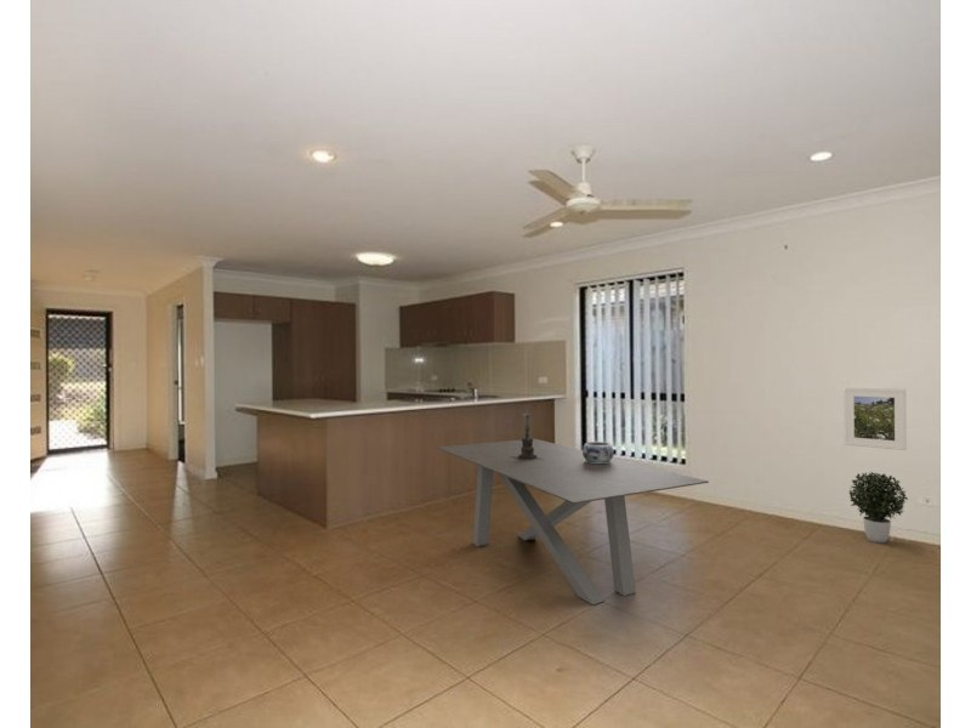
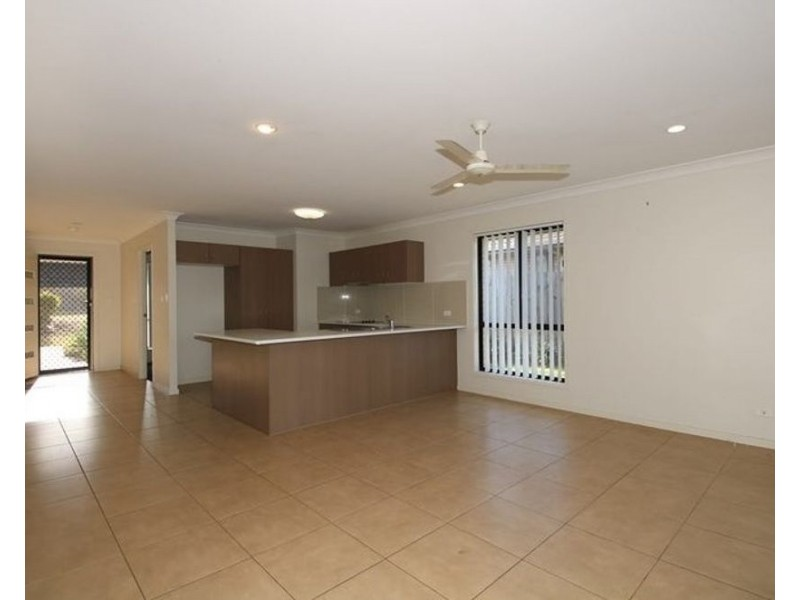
- candle holder [510,406,541,461]
- potted plant [848,471,909,544]
- dining table [436,438,710,605]
- decorative bowl [581,440,615,463]
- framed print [842,387,908,451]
